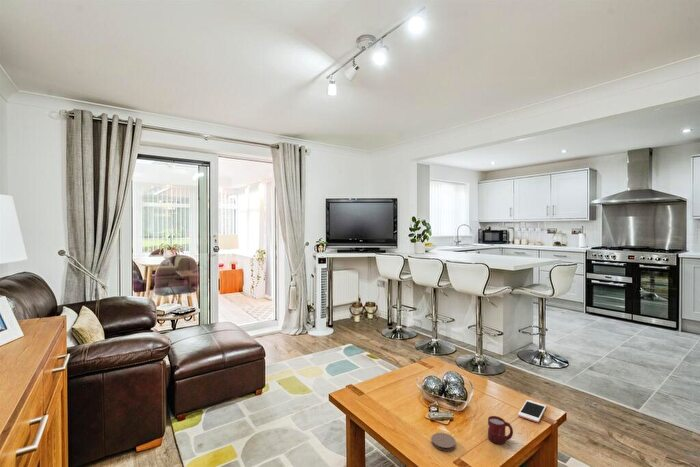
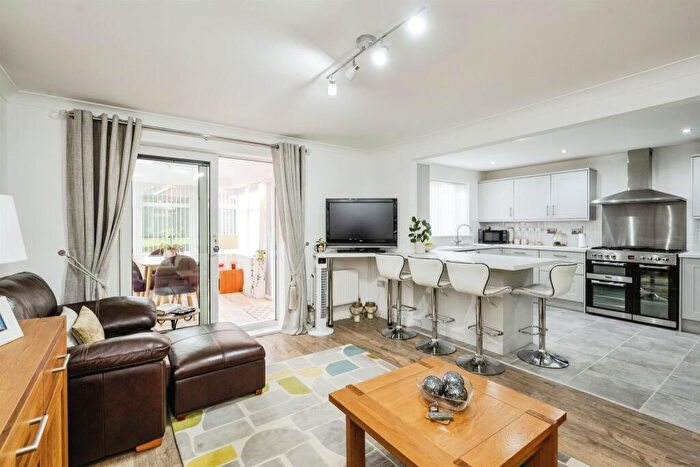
- cup [487,415,514,445]
- cell phone [517,399,547,423]
- coaster [430,432,457,452]
